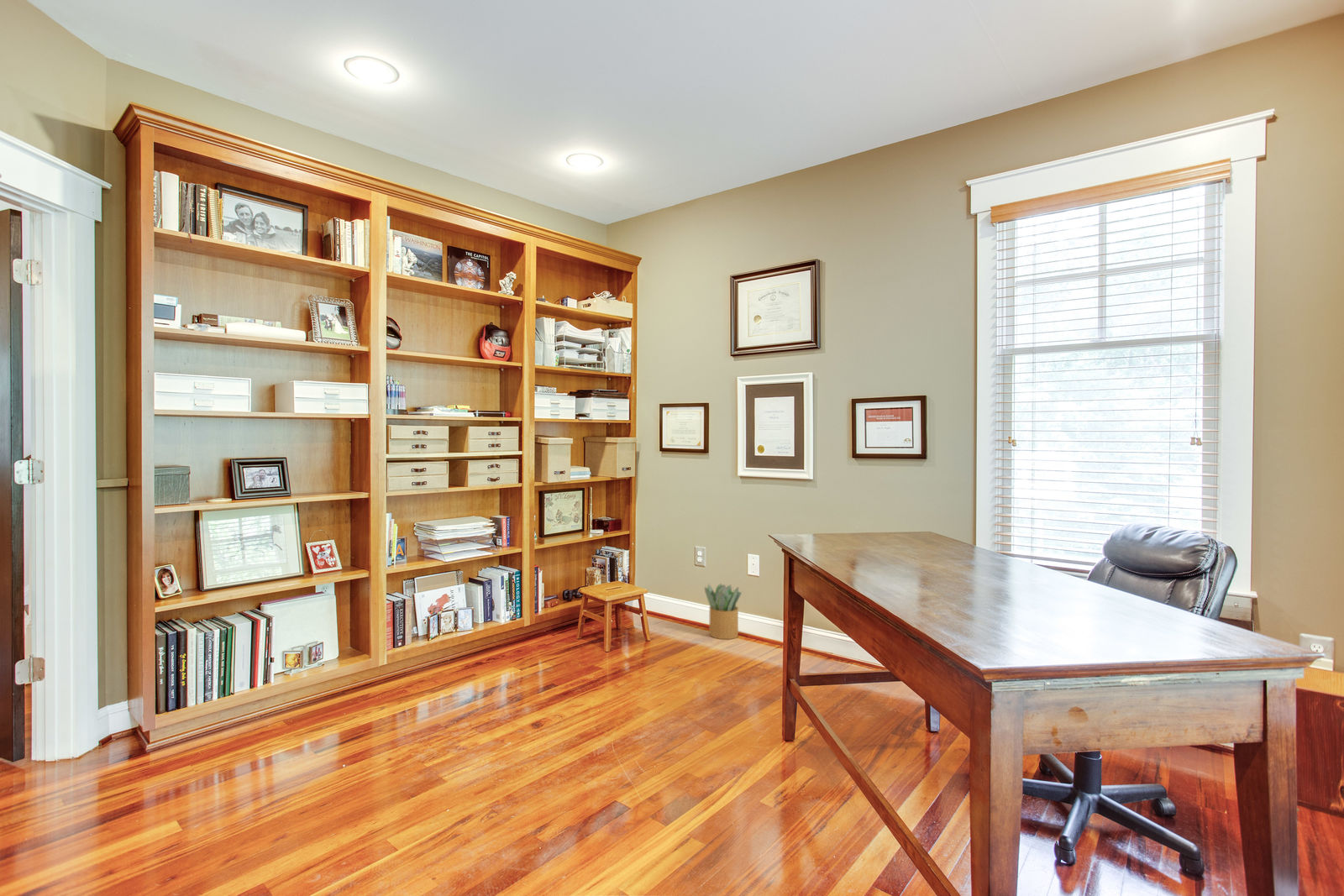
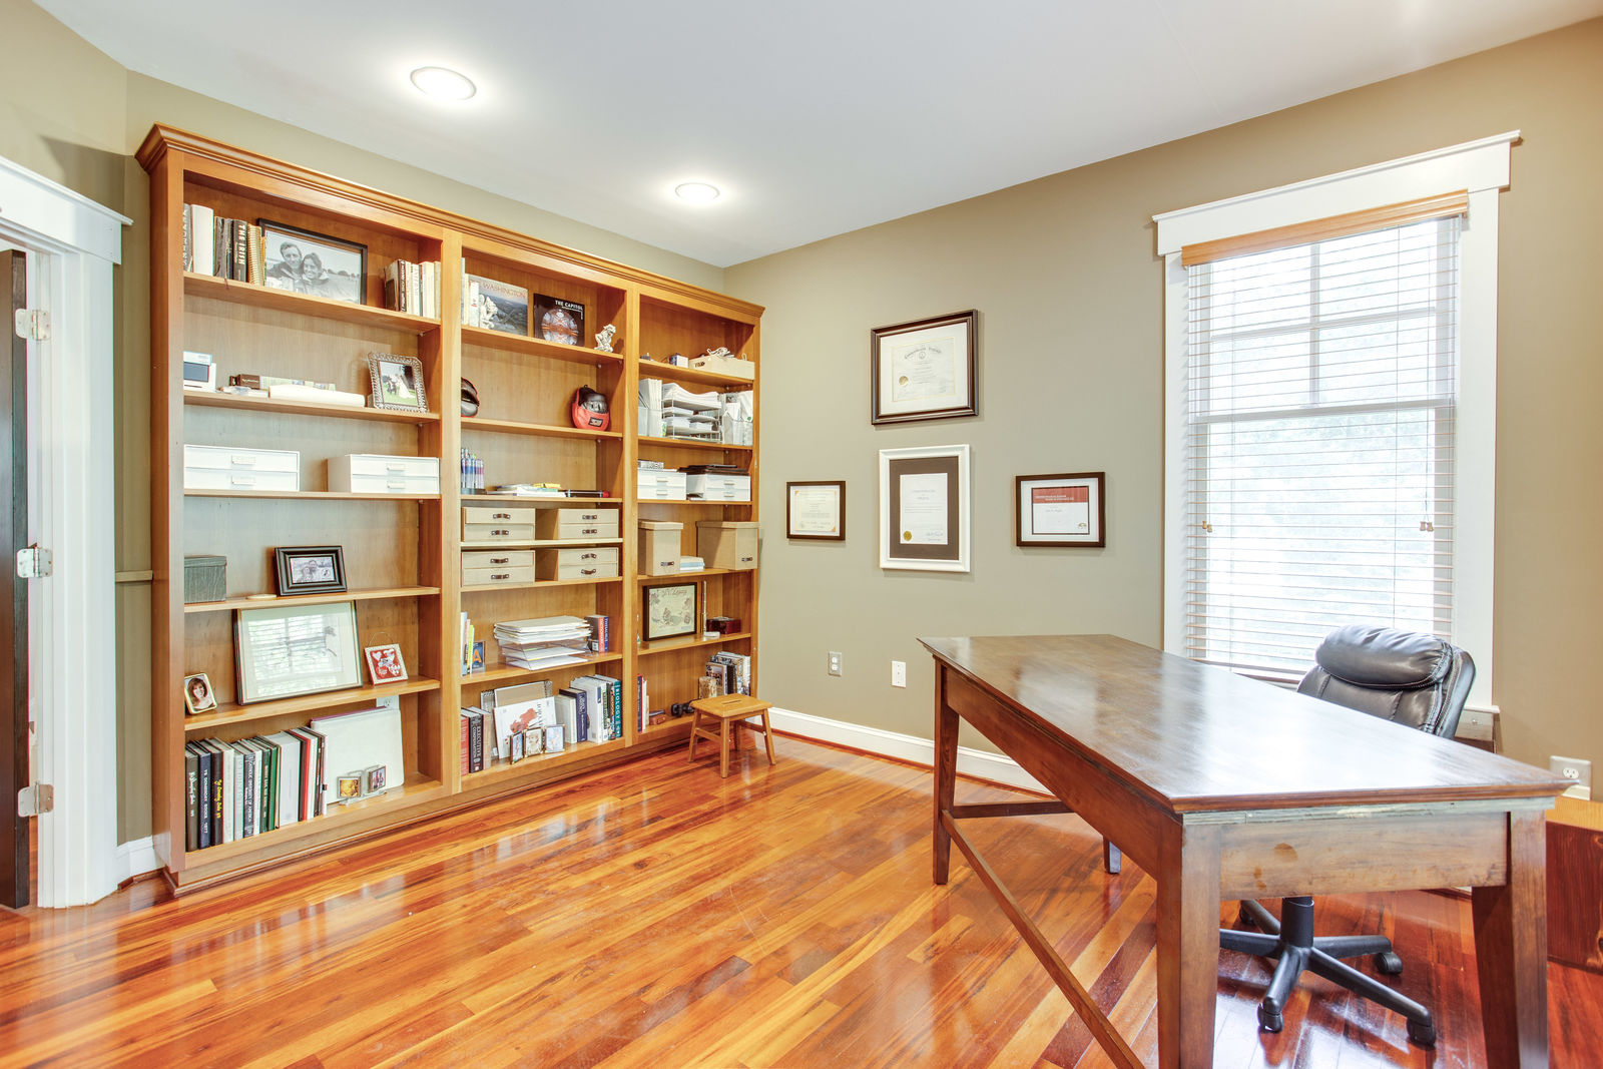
- potted plant [704,583,743,640]
